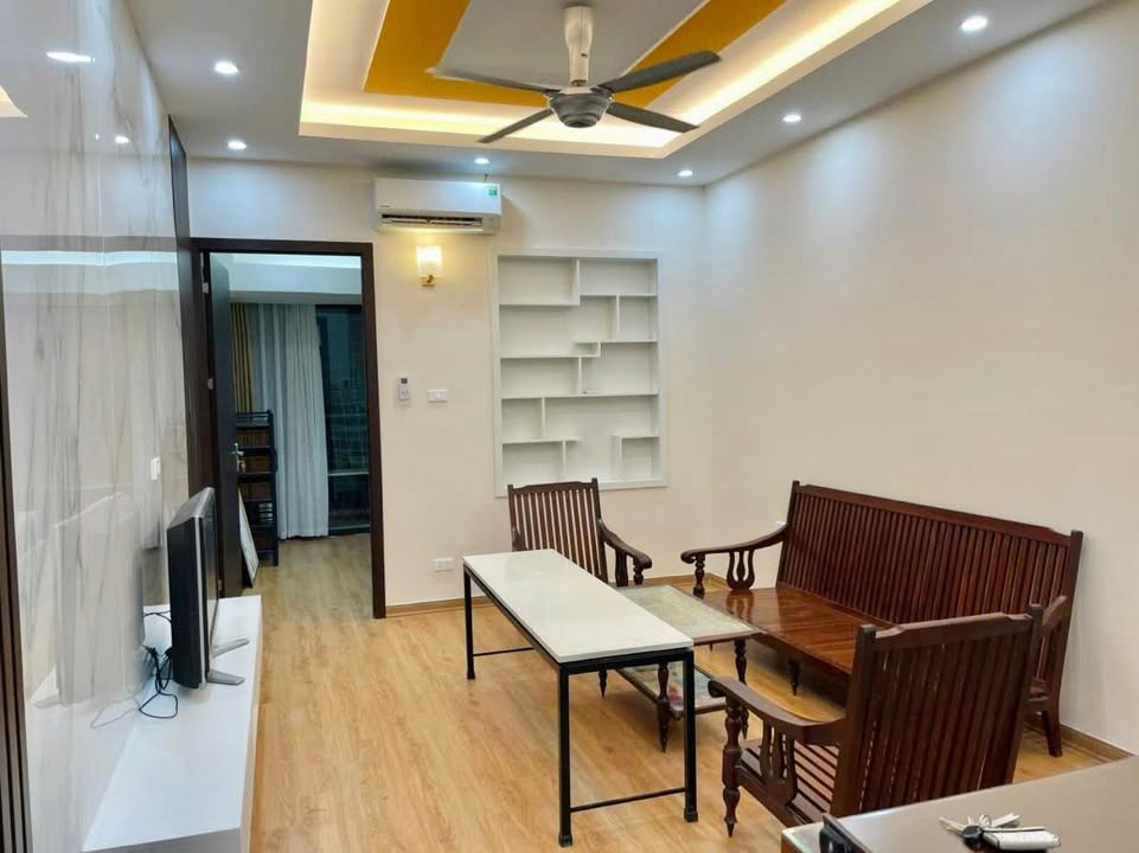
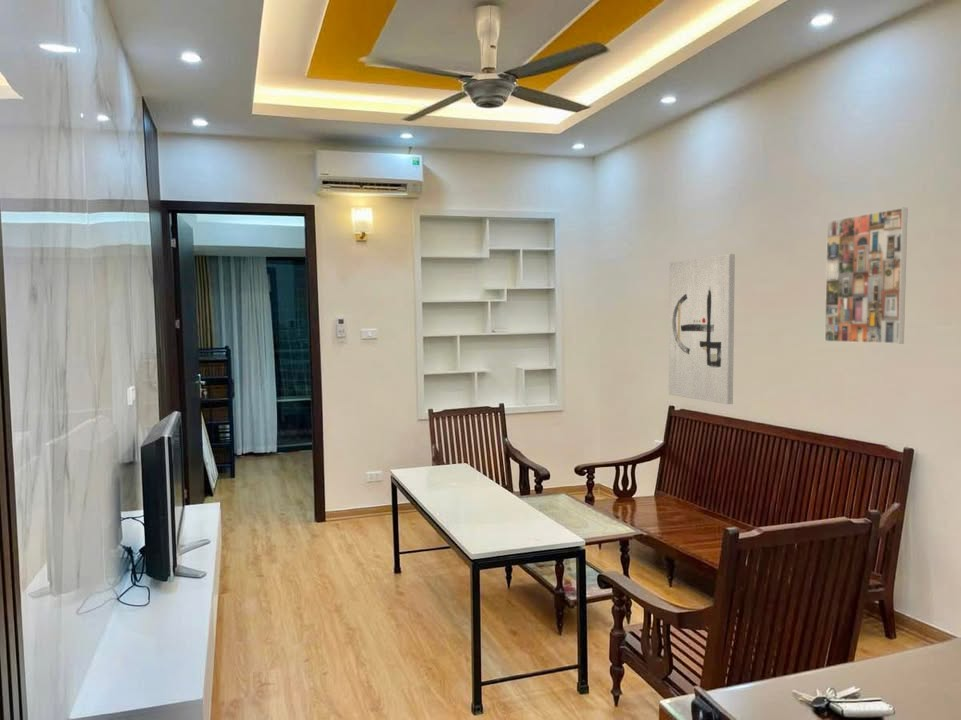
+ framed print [824,207,909,345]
+ wall art [668,253,736,405]
